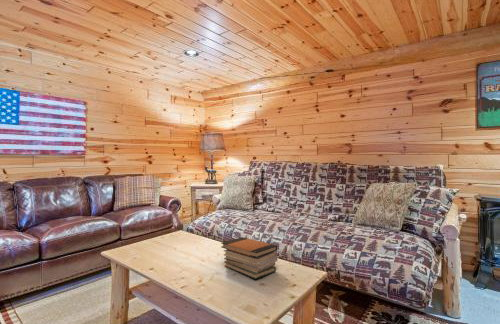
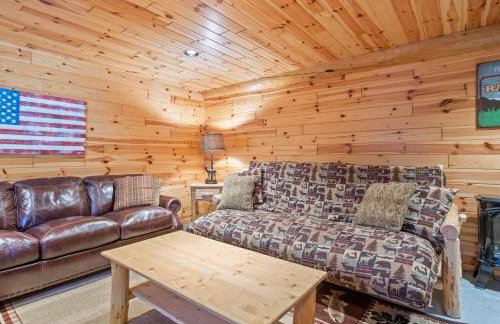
- book stack [220,236,278,280]
